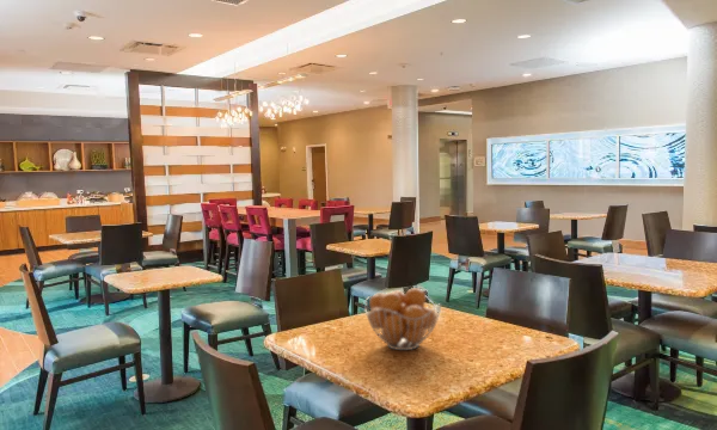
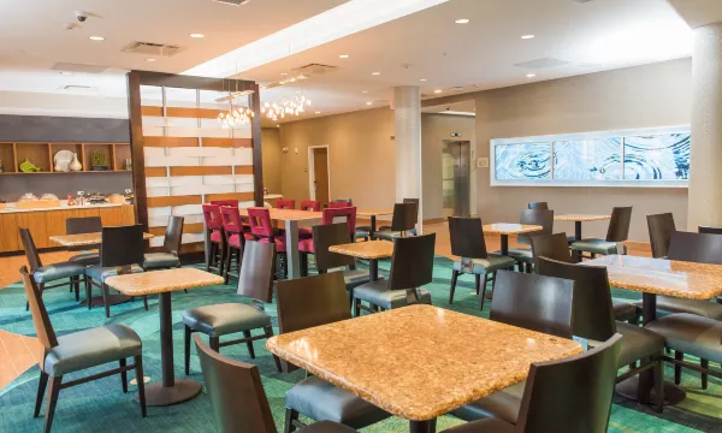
- fruit basket [363,287,442,351]
